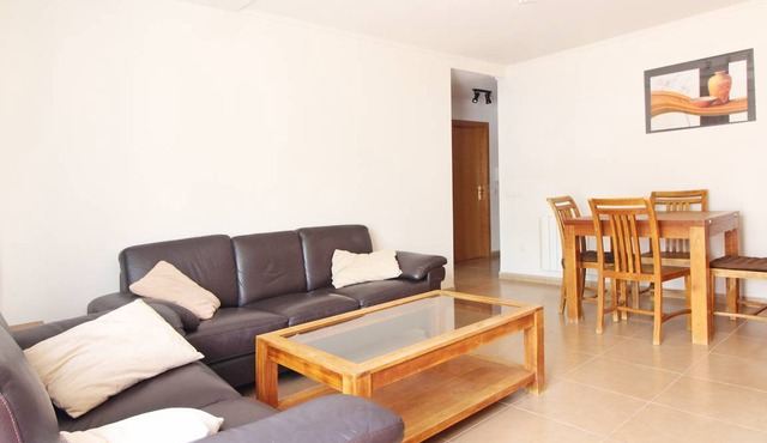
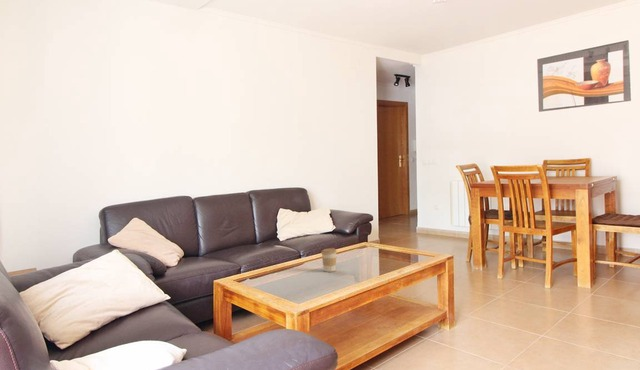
+ coffee cup [320,247,338,273]
